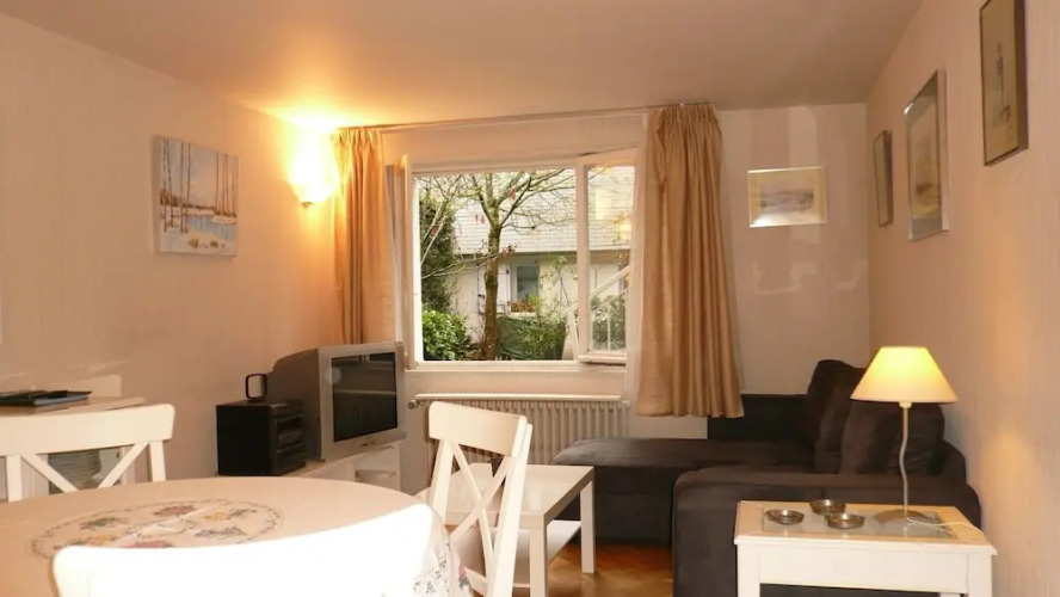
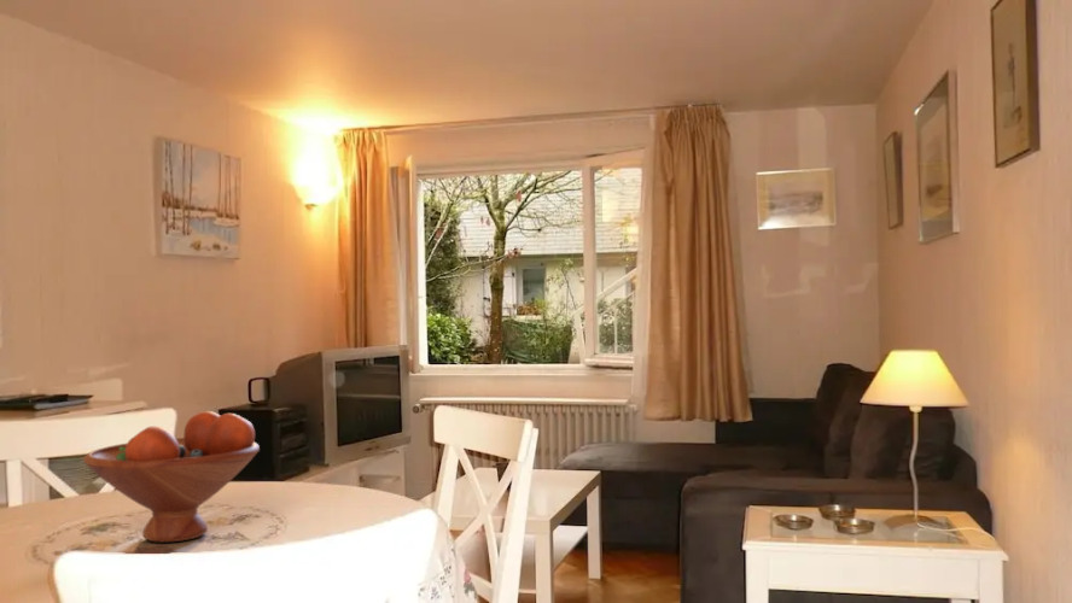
+ fruit bowl [82,410,261,544]
